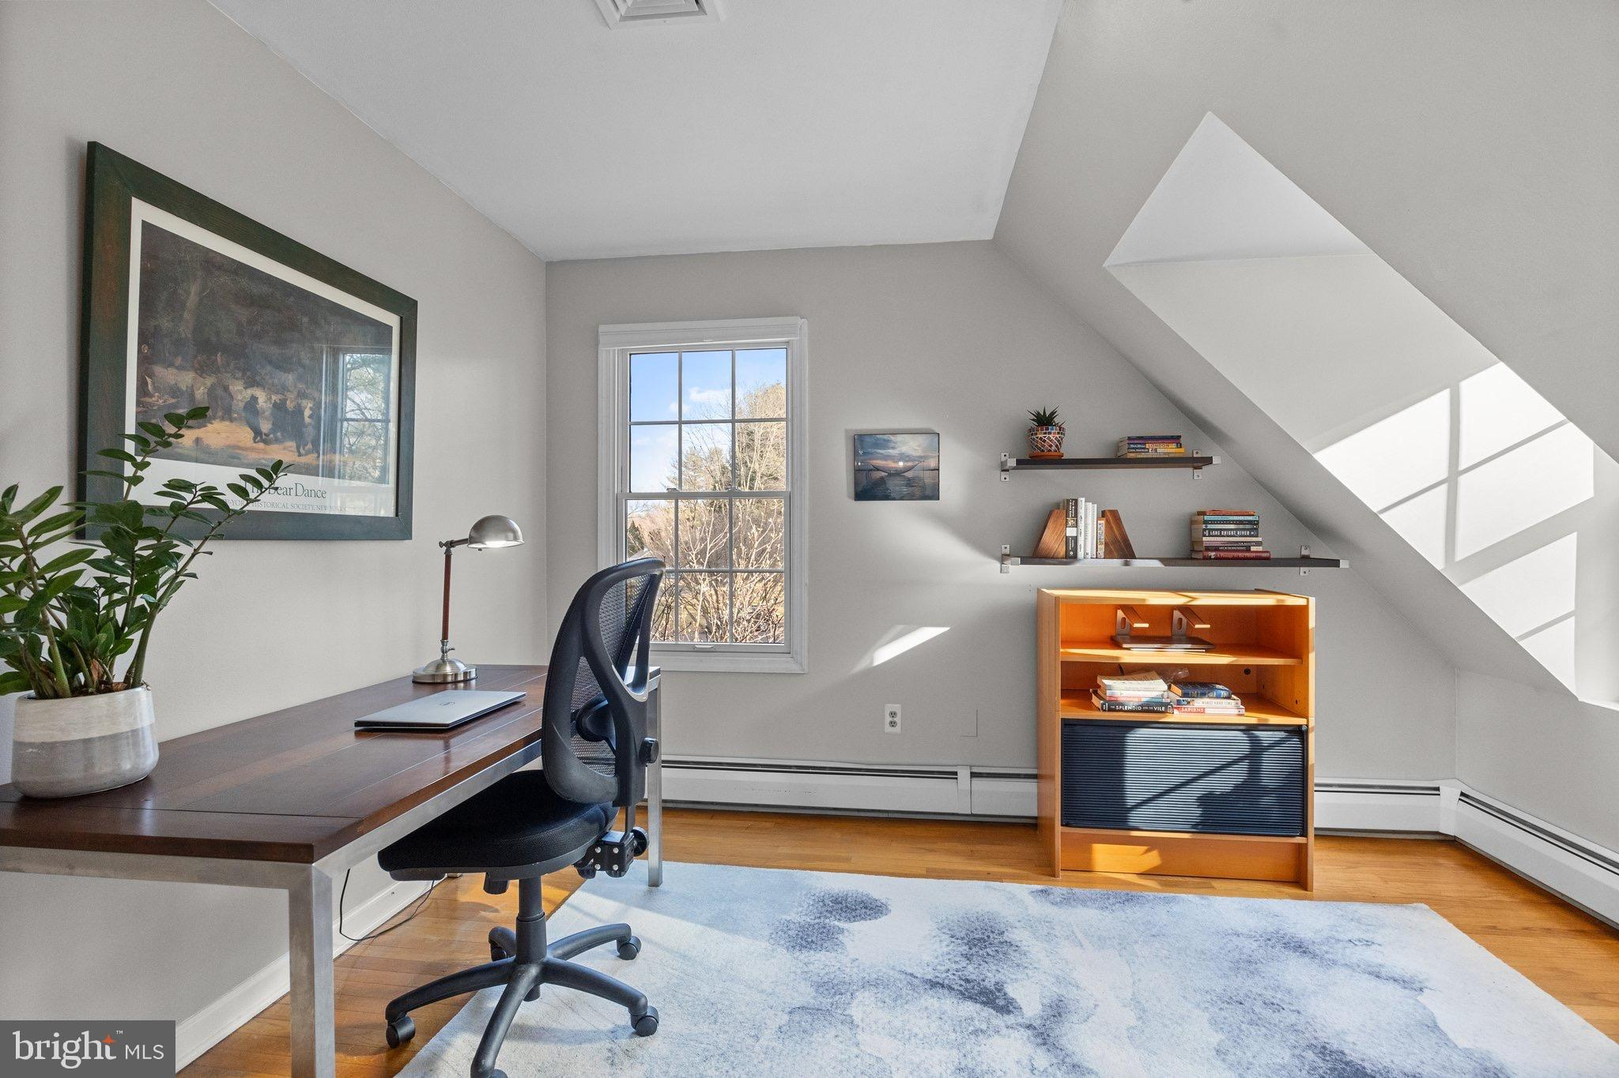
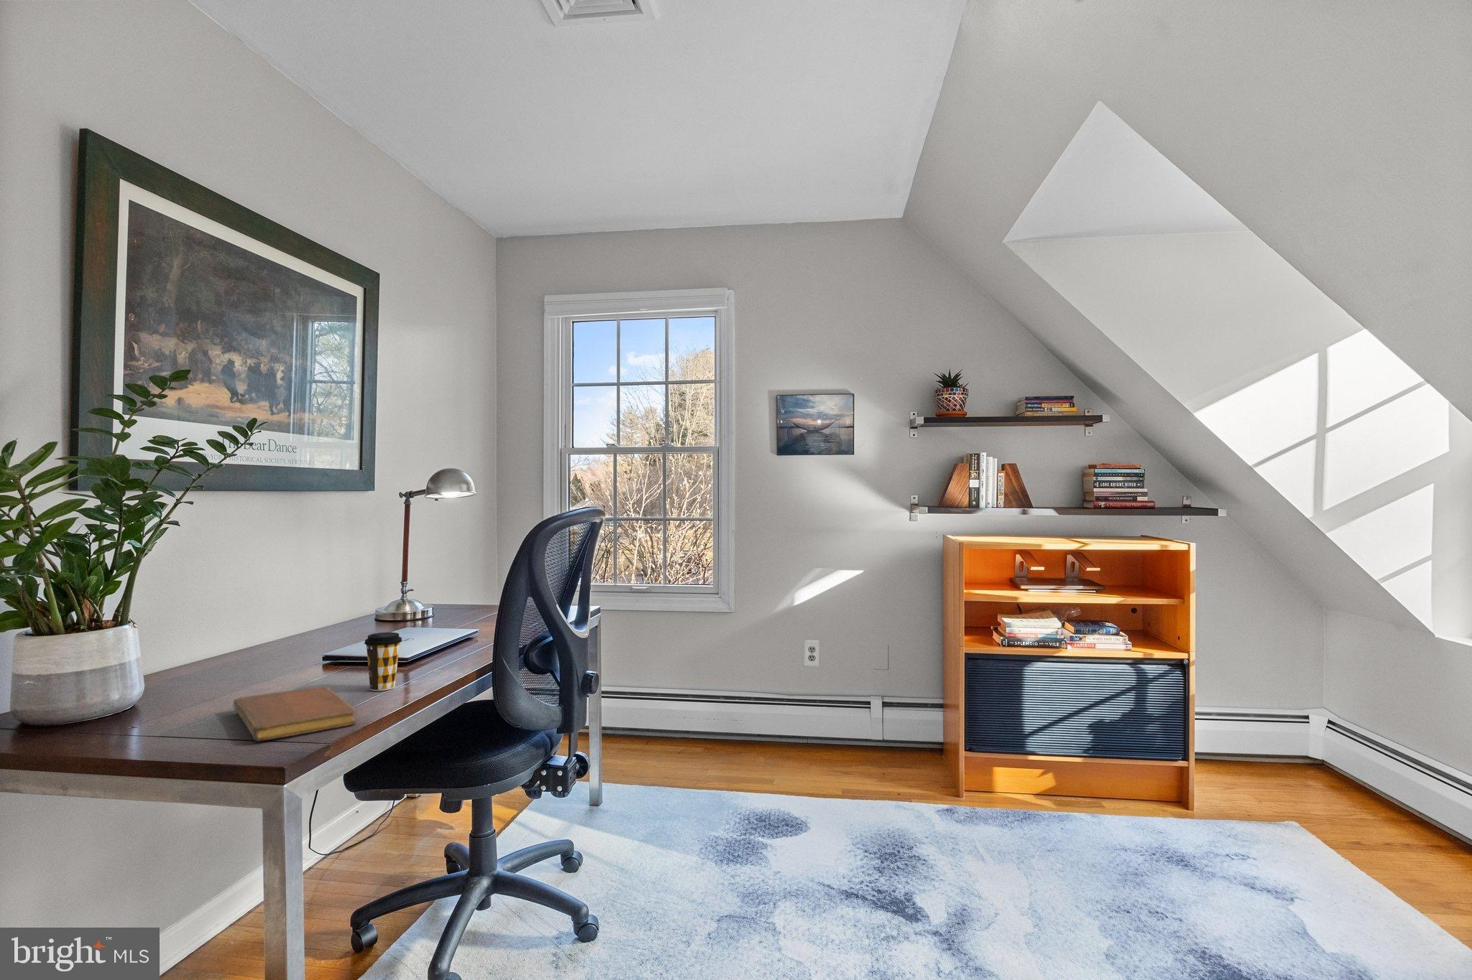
+ notebook [233,686,358,742]
+ coffee cup [363,632,403,691]
